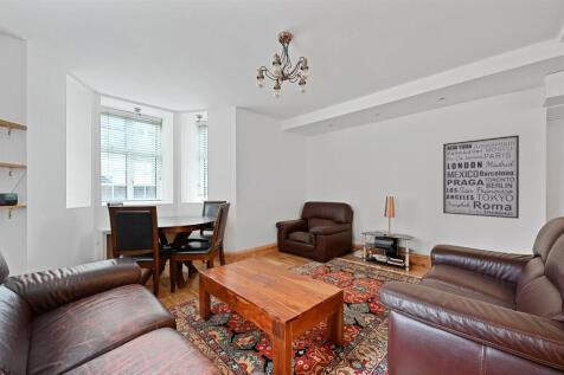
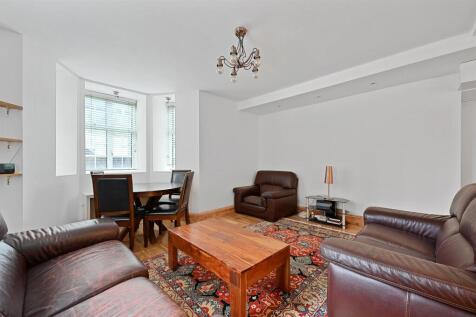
- wall art [442,134,520,220]
